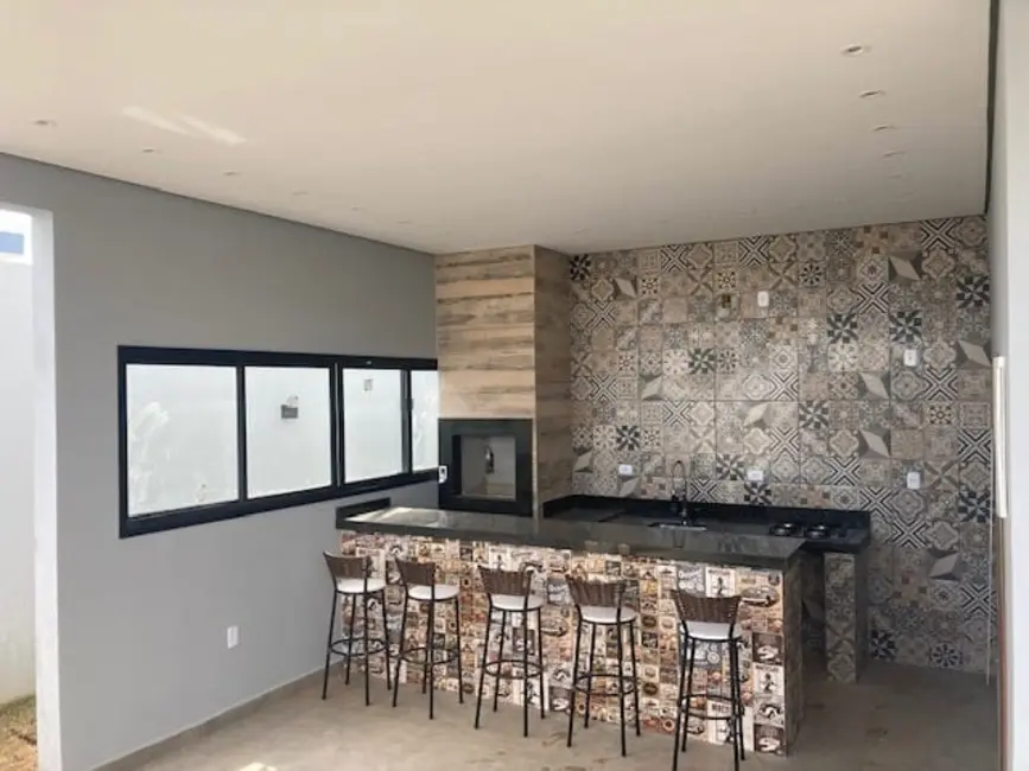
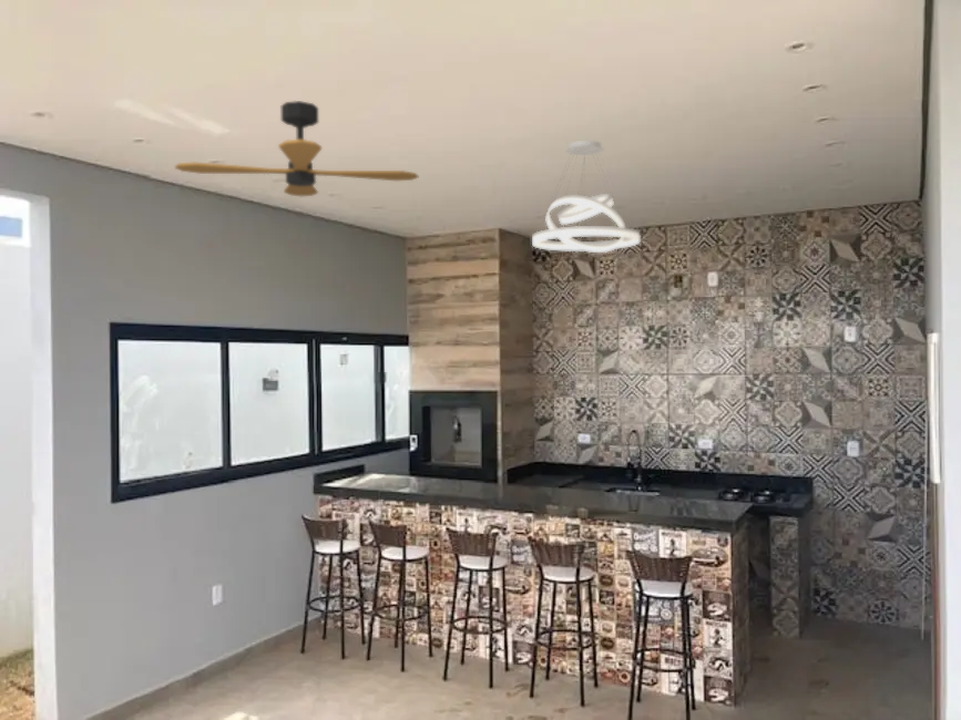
+ ceiling fan [174,100,419,197]
+ pendant light [531,140,641,254]
